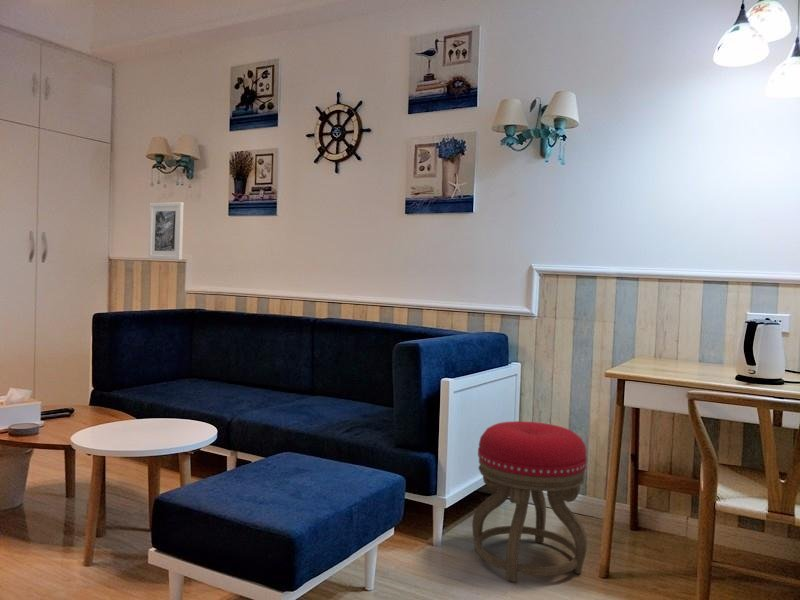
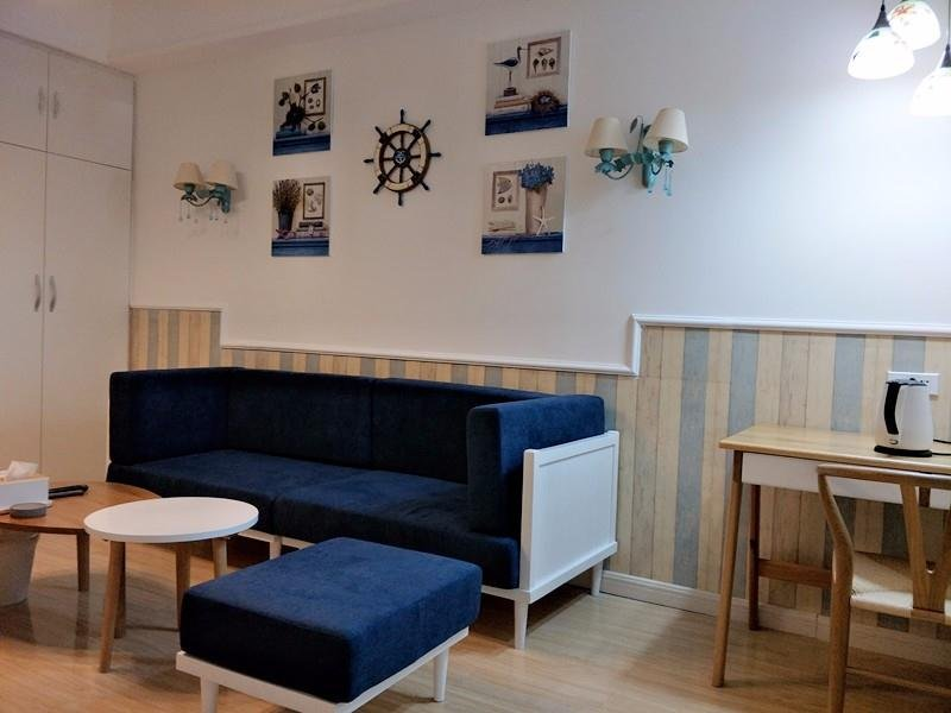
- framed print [147,201,185,261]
- stool [471,420,588,583]
